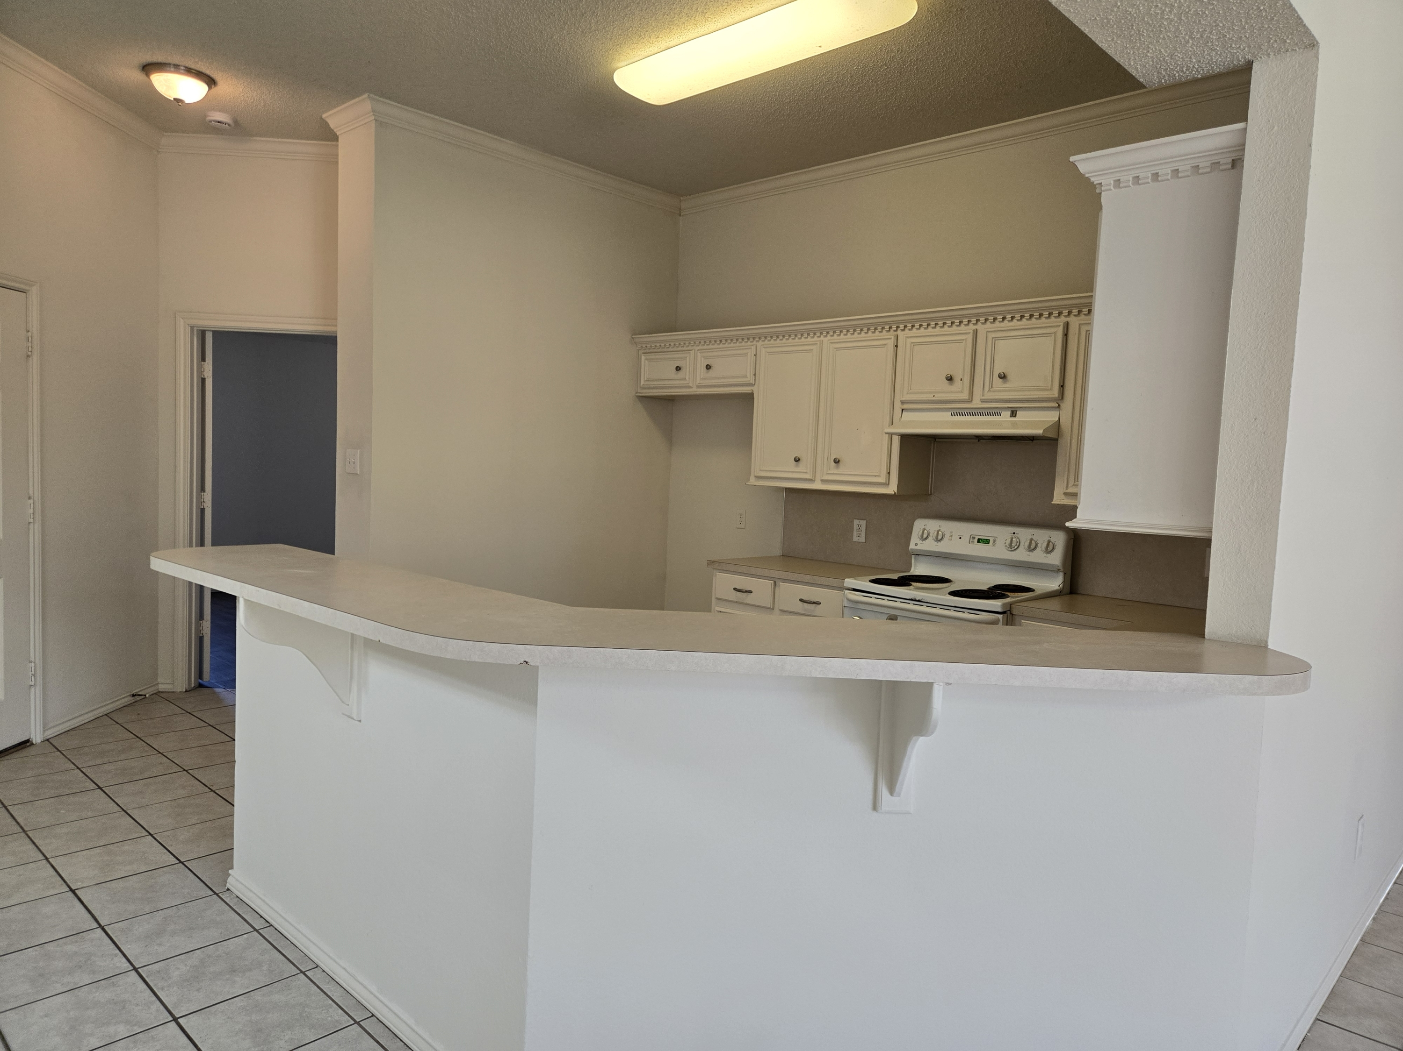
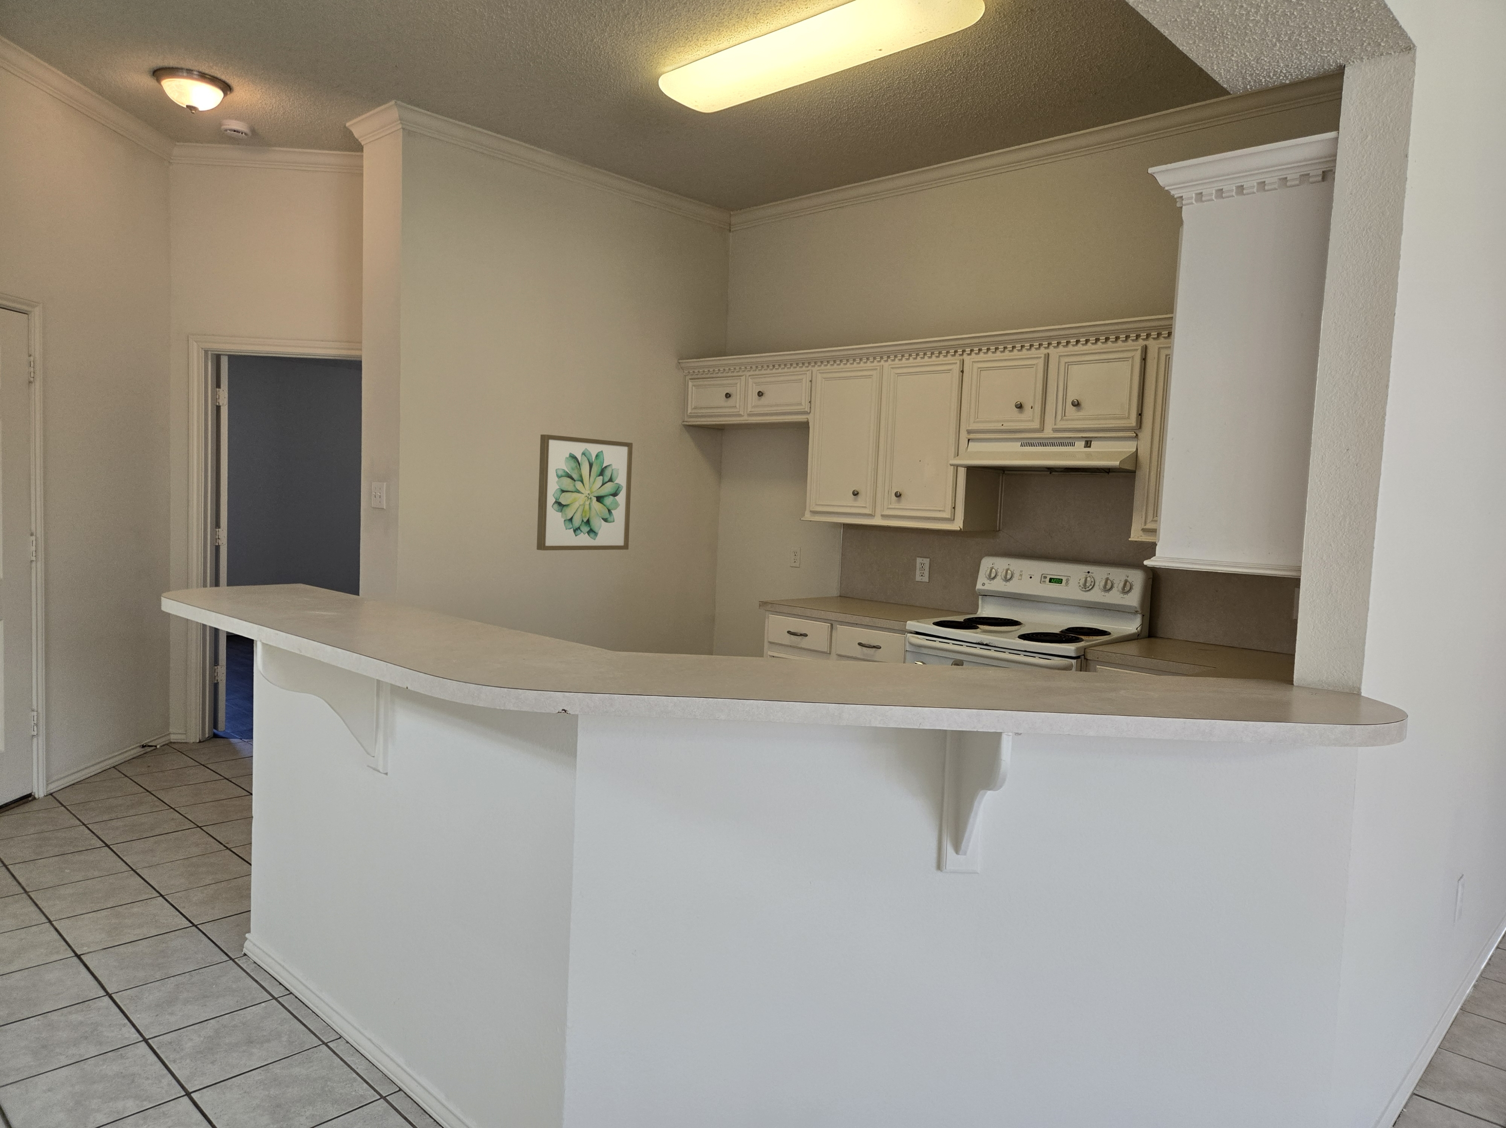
+ wall art [536,434,633,551]
